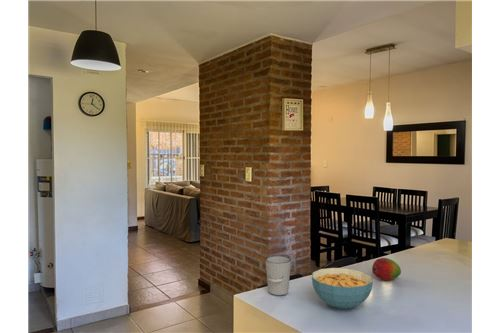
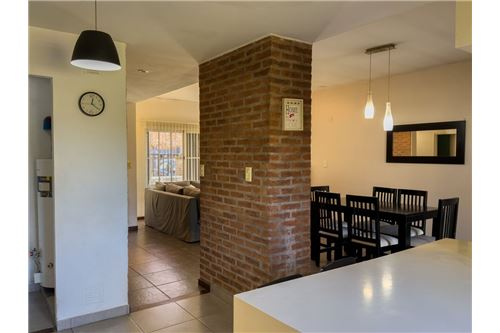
- cup [264,255,292,297]
- cereal bowl [311,267,374,311]
- fruit [371,257,402,281]
